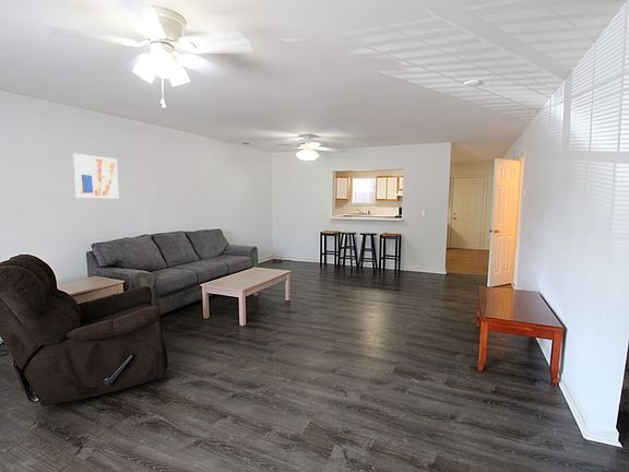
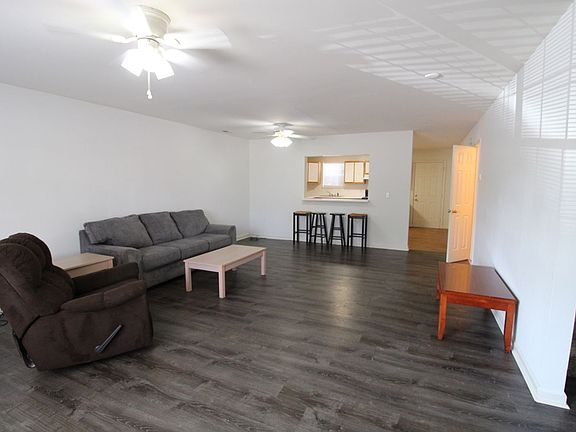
- wall art [72,153,119,199]
